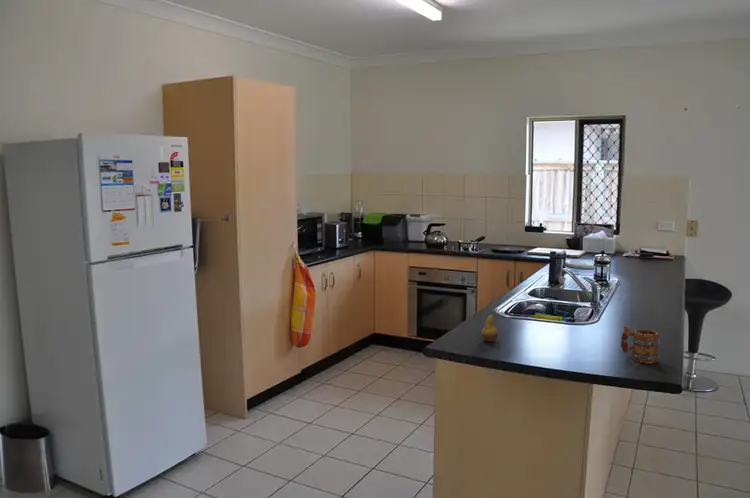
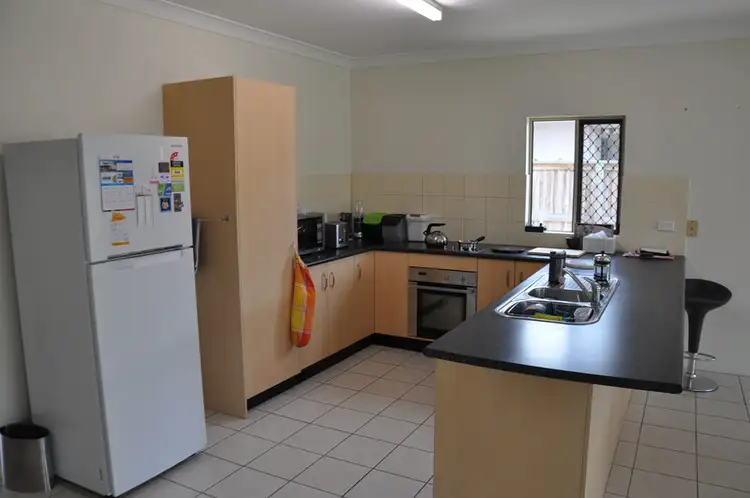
- fruit [481,308,499,343]
- mug [620,325,661,364]
